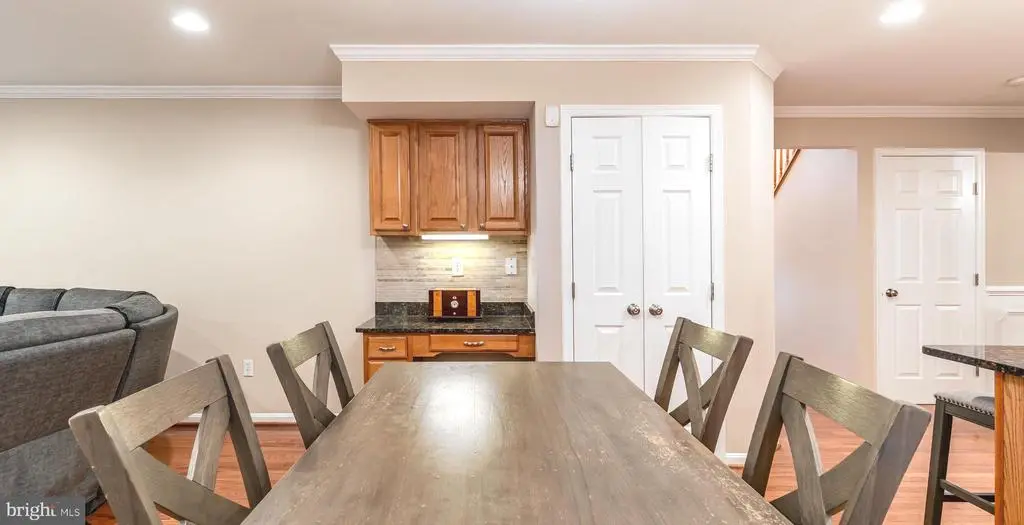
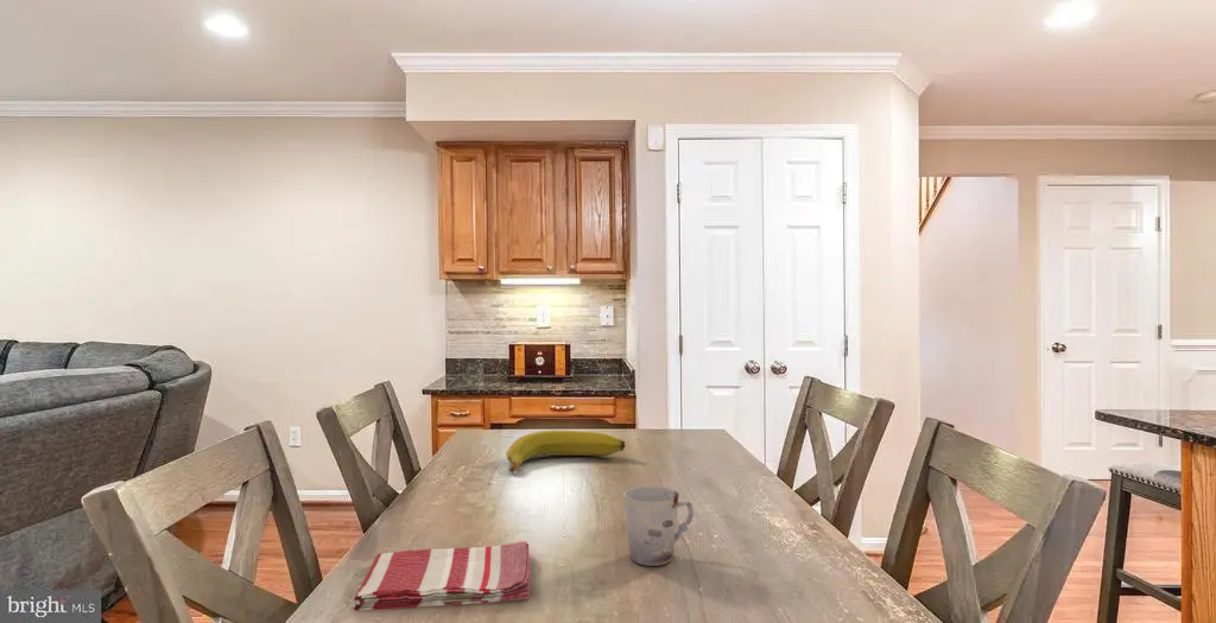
+ dish towel [352,540,532,611]
+ banana [505,430,627,475]
+ cup [622,485,695,567]
